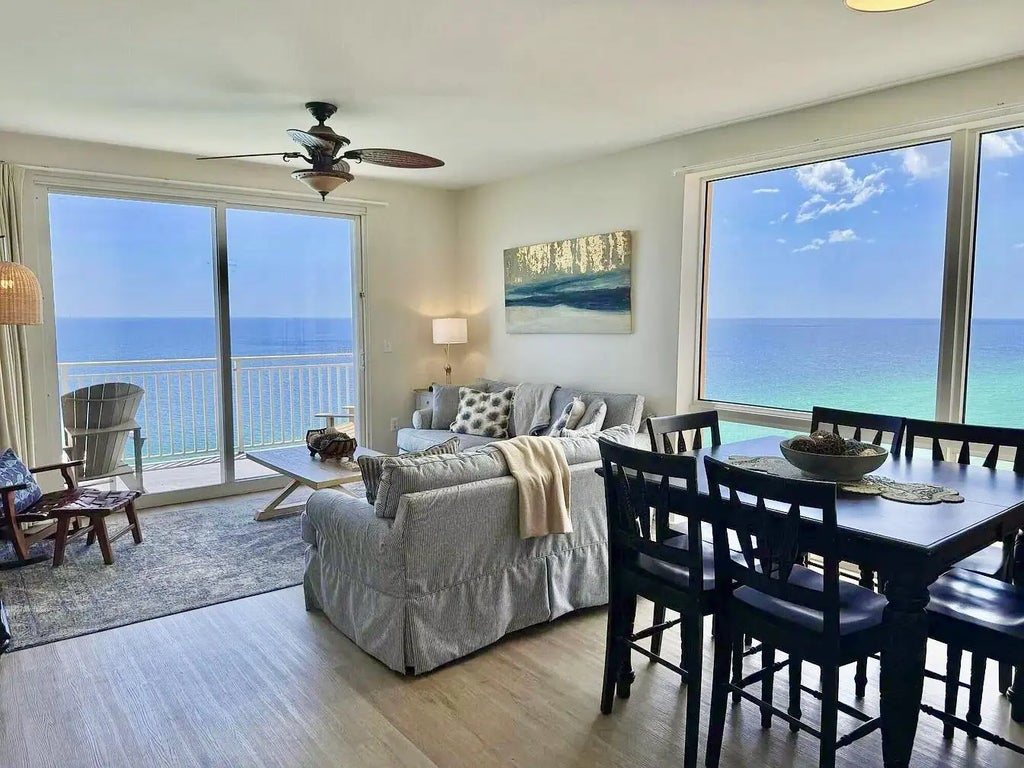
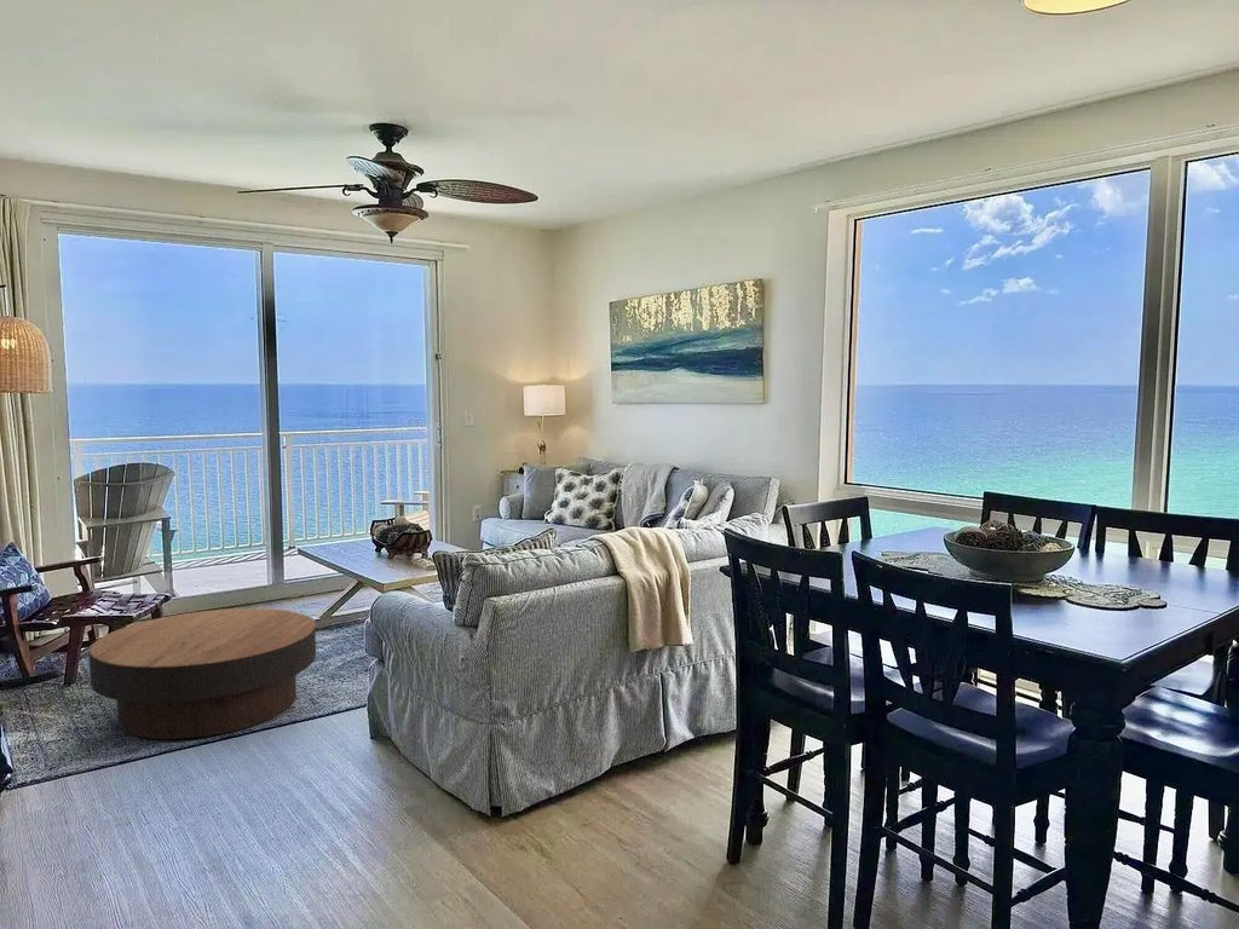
+ coffee table [88,607,317,740]
